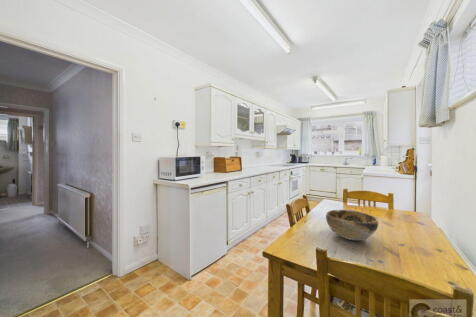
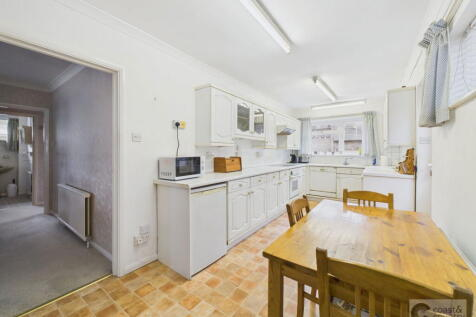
- decorative bowl [325,209,379,241]
